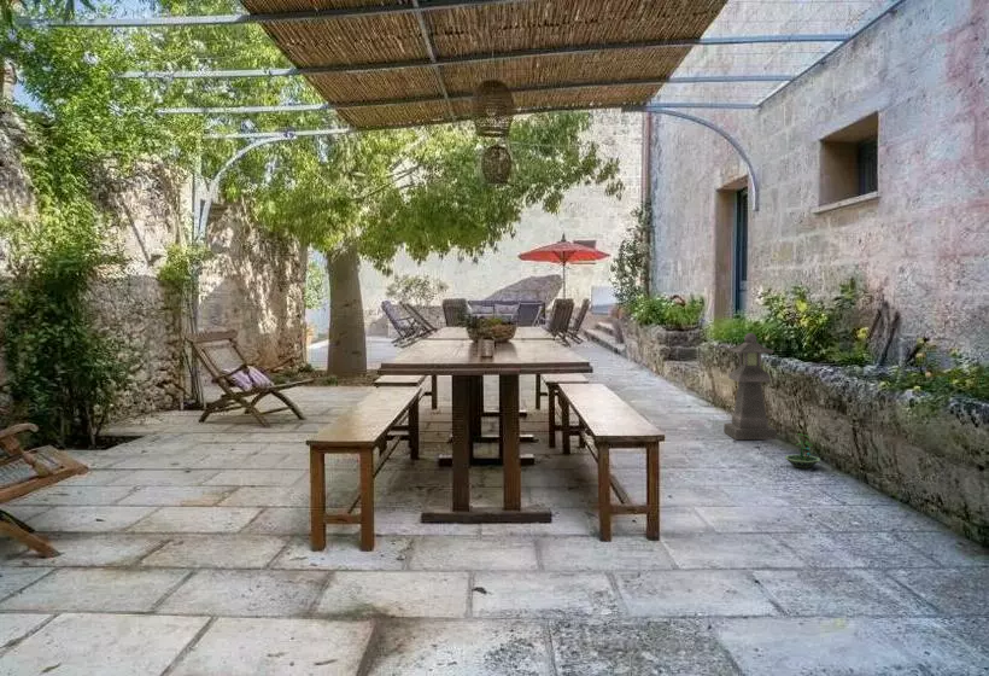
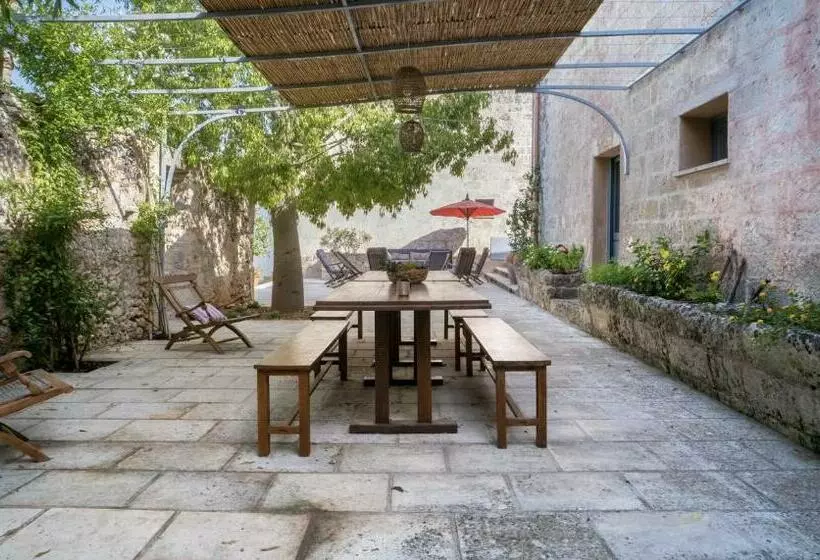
- terrarium [784,432,821,470]
- lantern [722,332,778,441]
